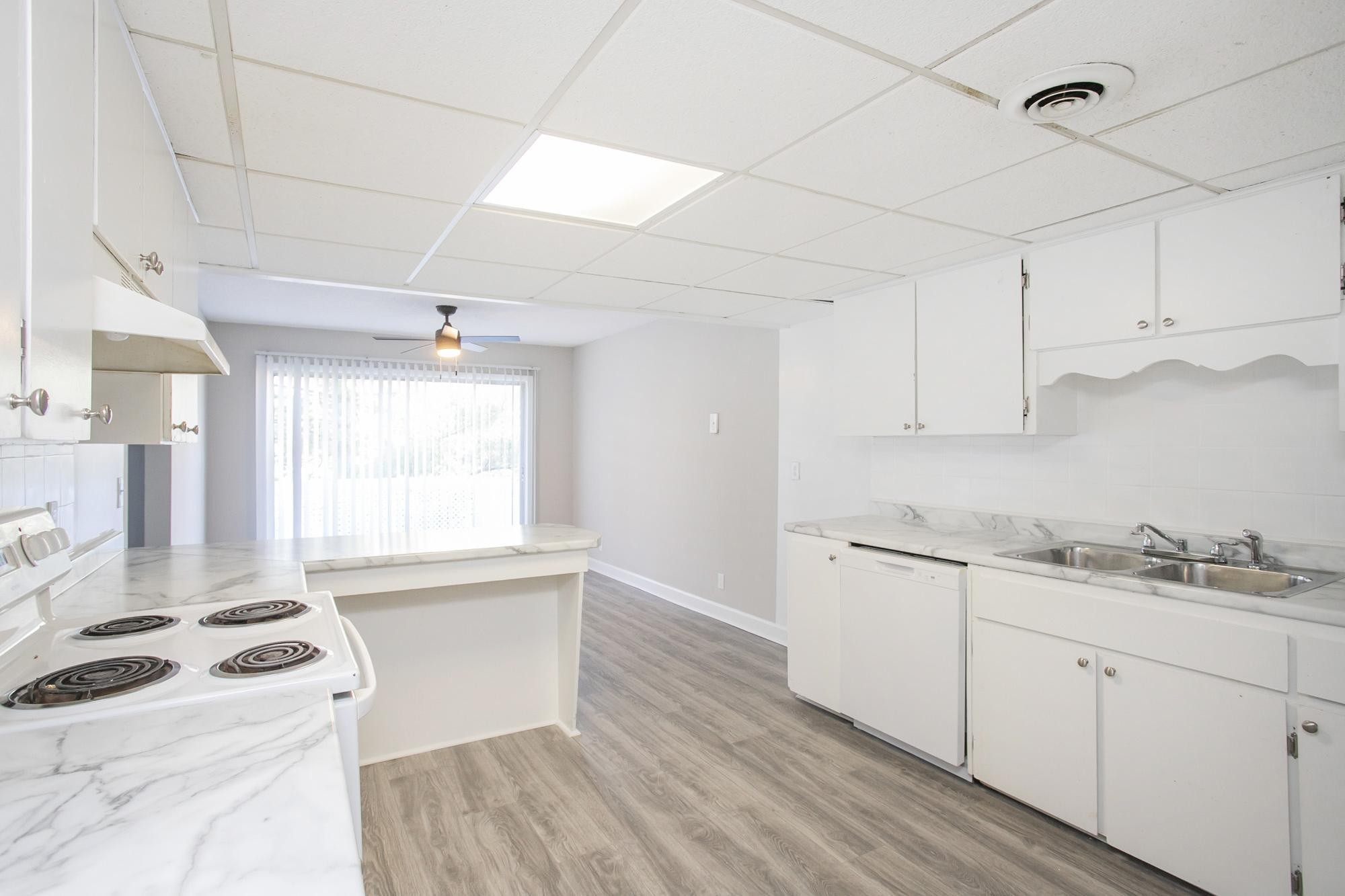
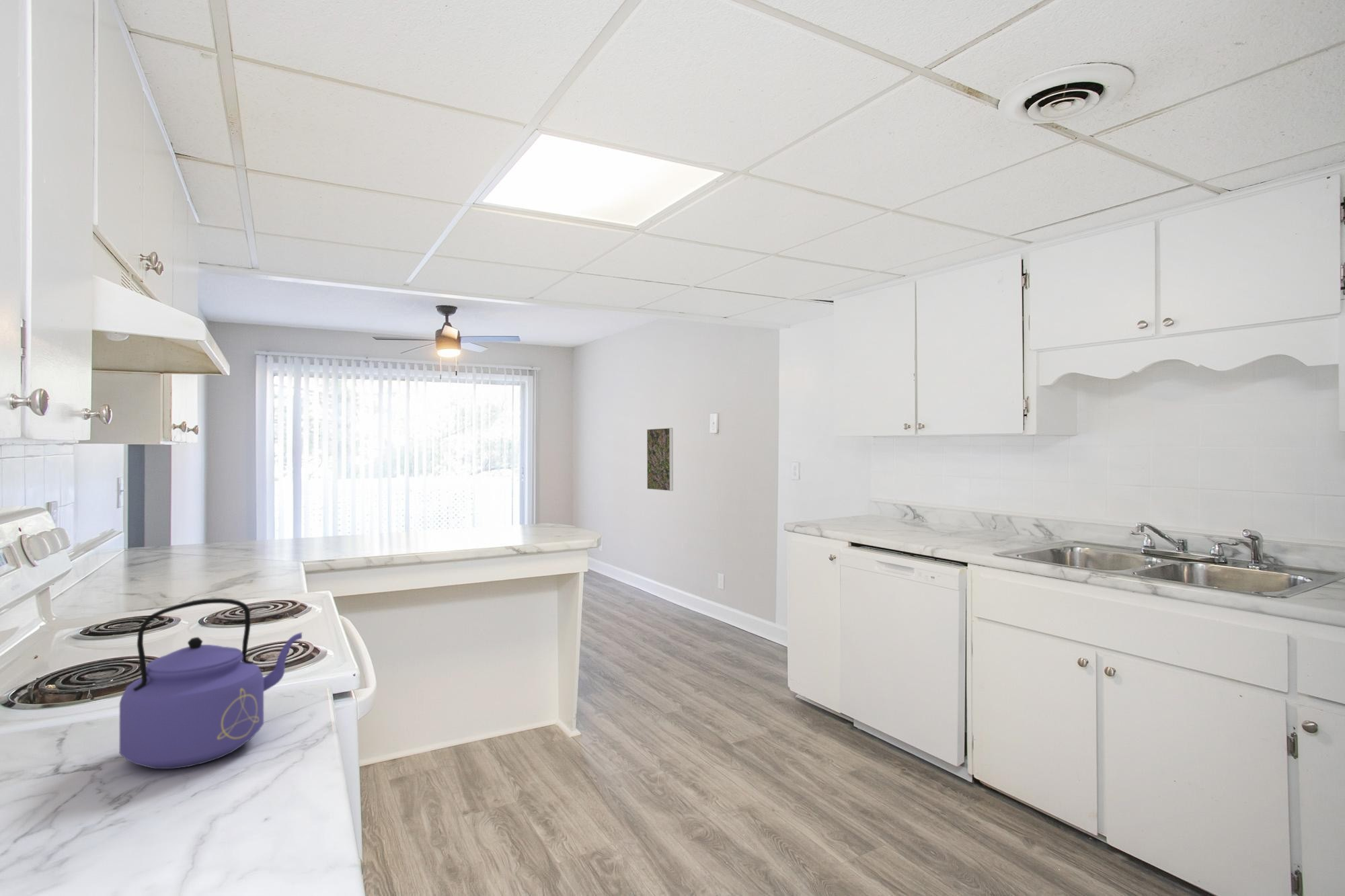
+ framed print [646,427,674,491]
+ kettle [119,598,303,770]
